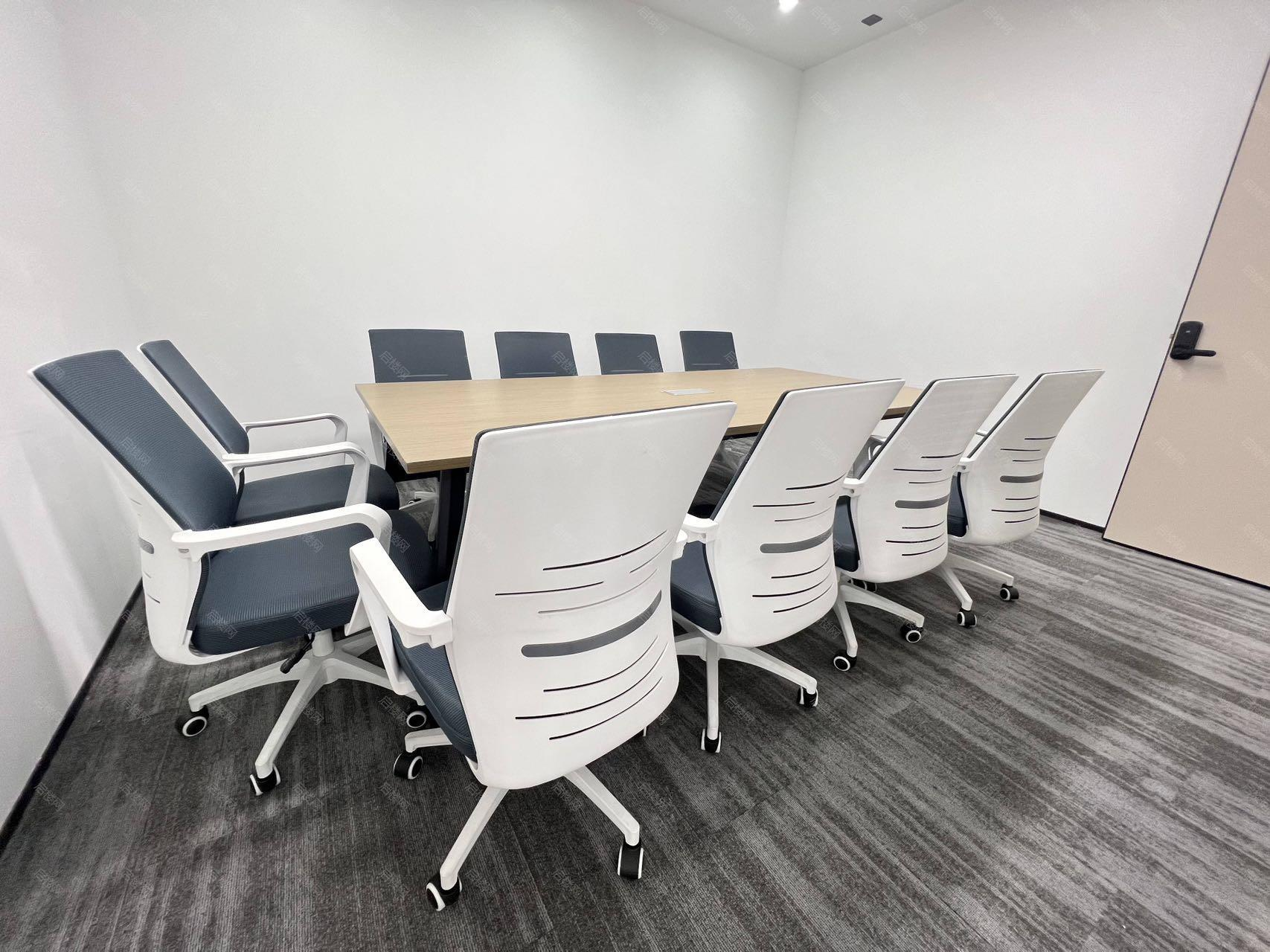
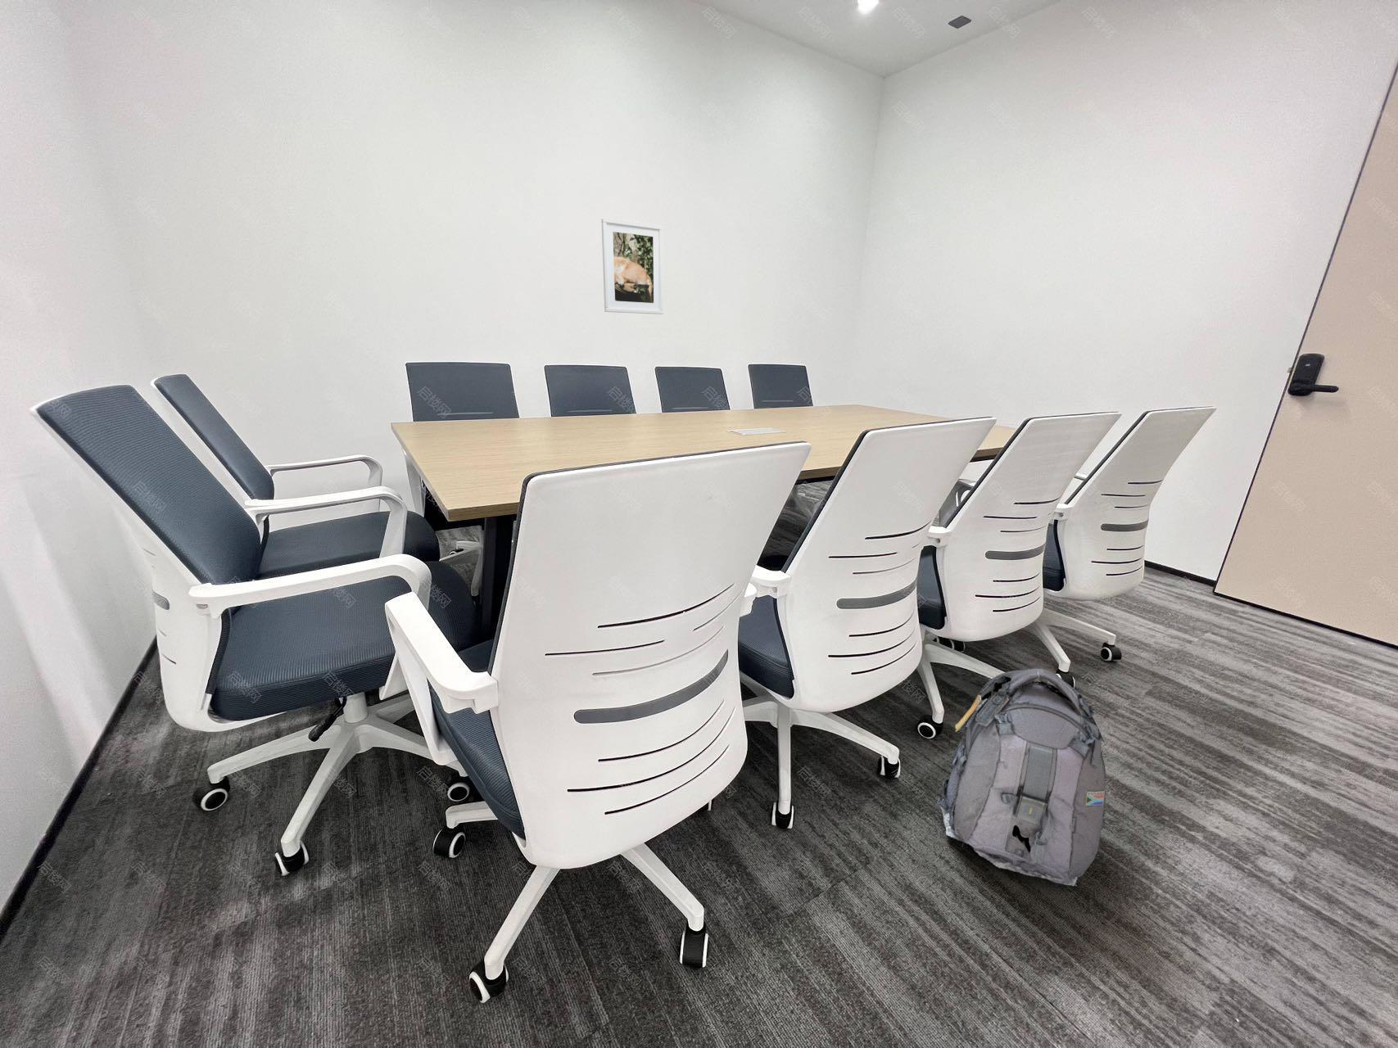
+ backpack [936,667,1108,886]
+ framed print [600,217,664,315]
